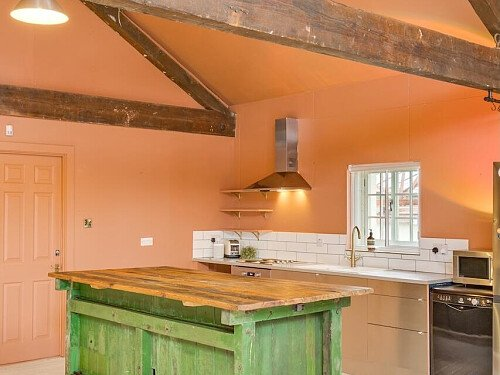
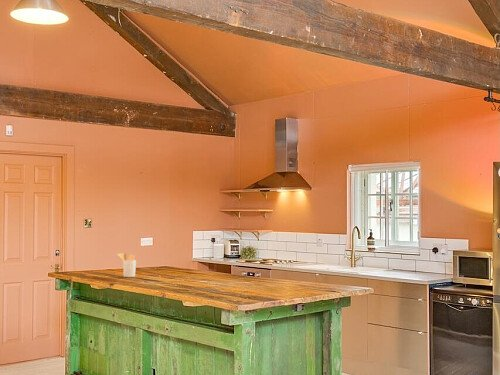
+ utensil holder [116,252,137,278]
